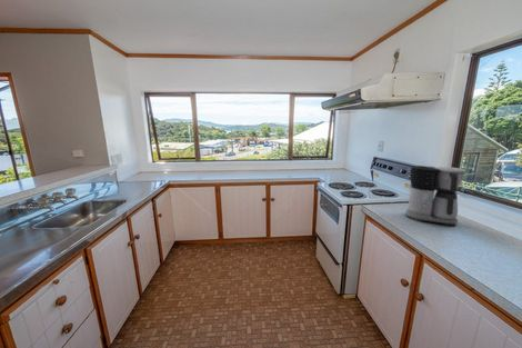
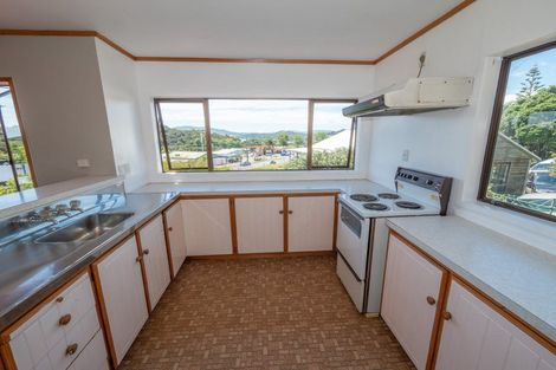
- coffee maker [404,165,466,227]
